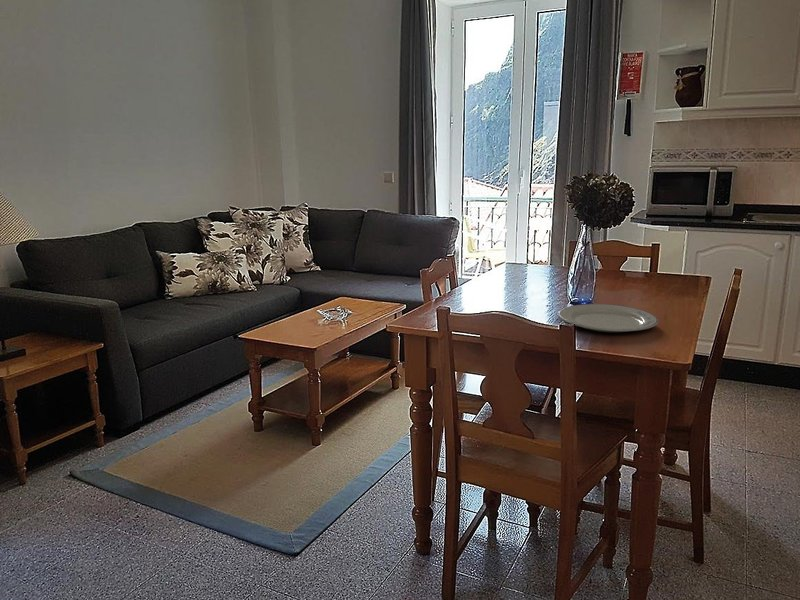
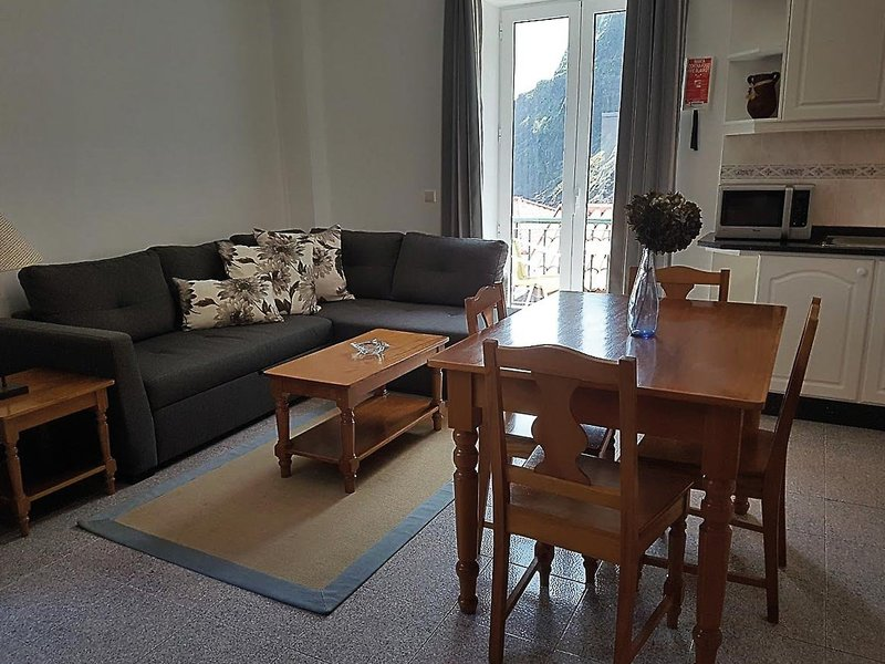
- chinaware [557,303,659,333]
